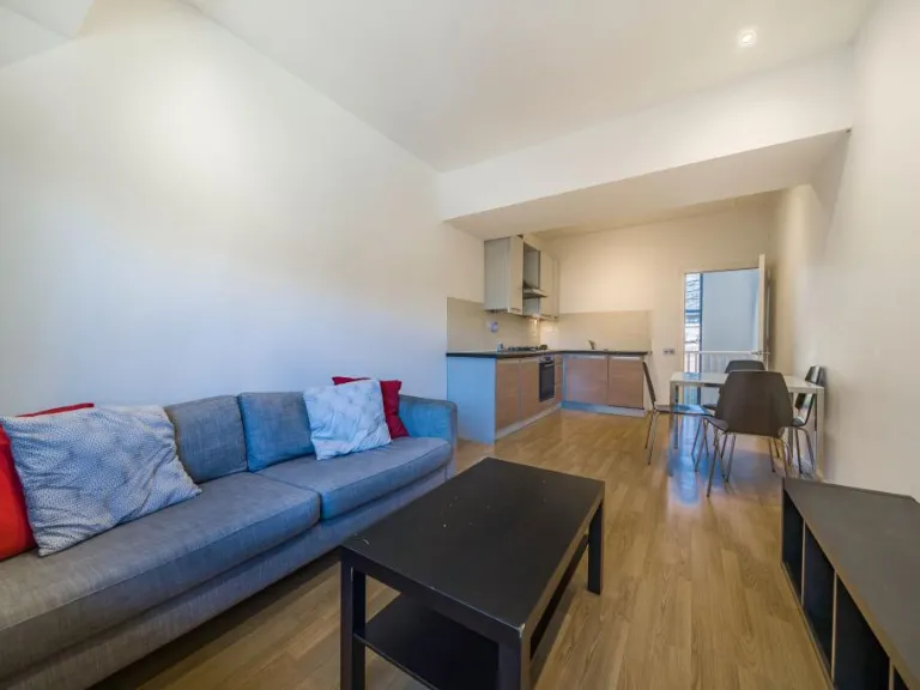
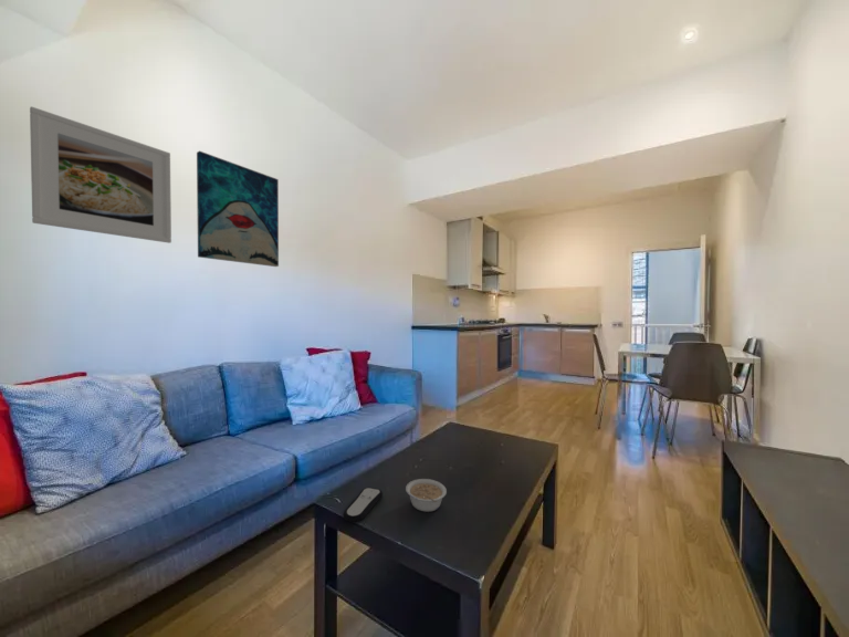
+ wall art [196,149,280,268]
+ legume [405,478,448,513]
+ remote control [342,487,384,523]
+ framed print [29,105,172,244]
